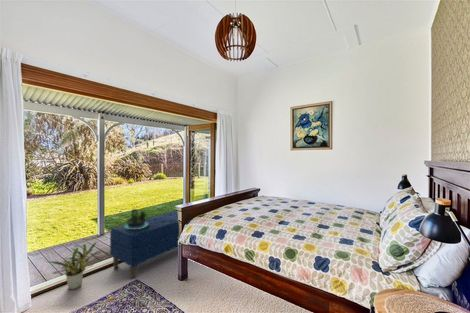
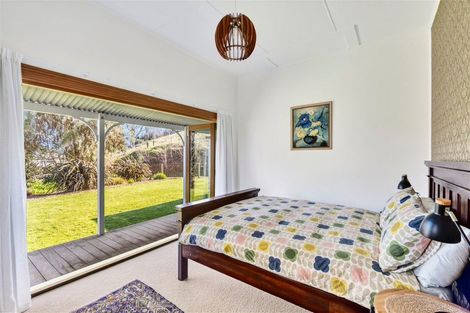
- potted plant [124,208,150,229]
- potted plant [44,241,105,290]
- bench [109,209,180,280]
